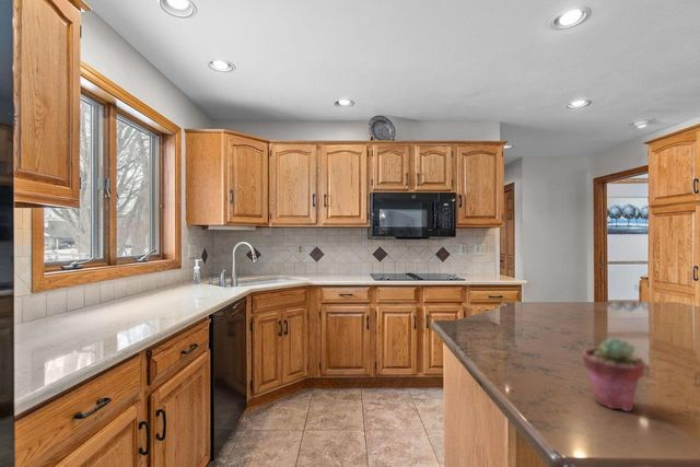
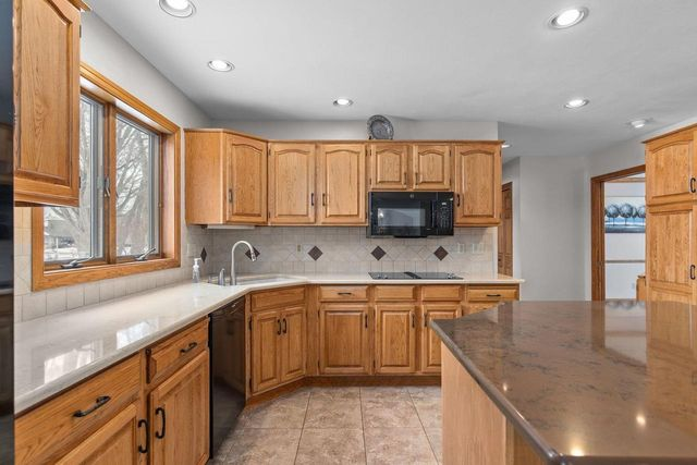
- potted succulent [582,336,646,412]
